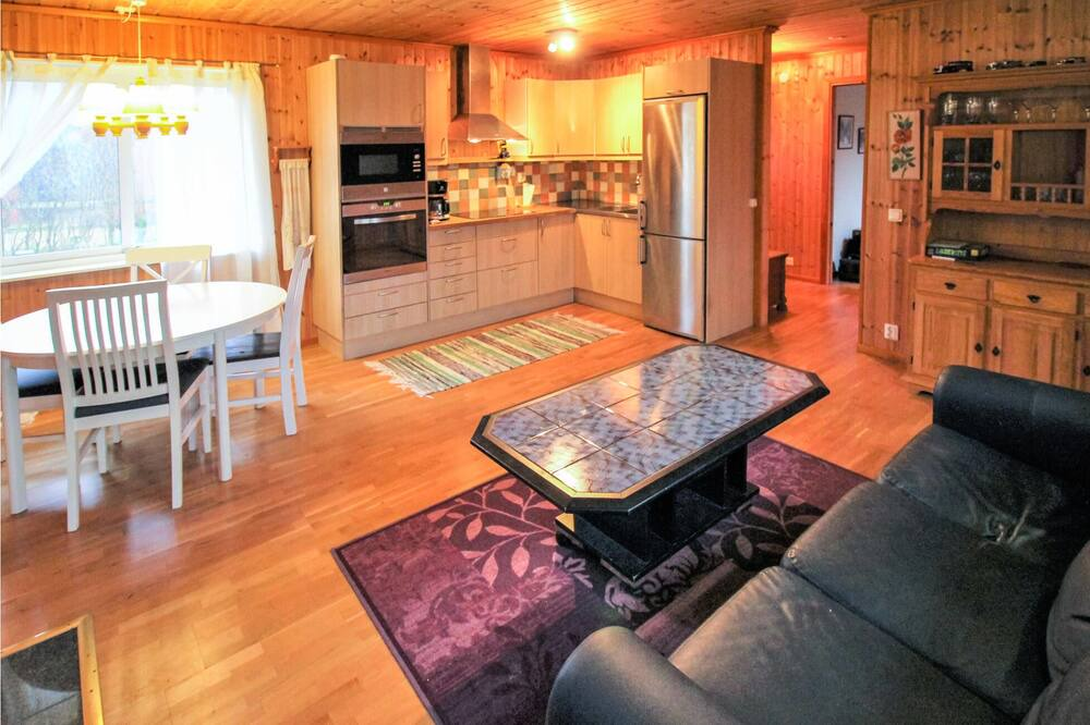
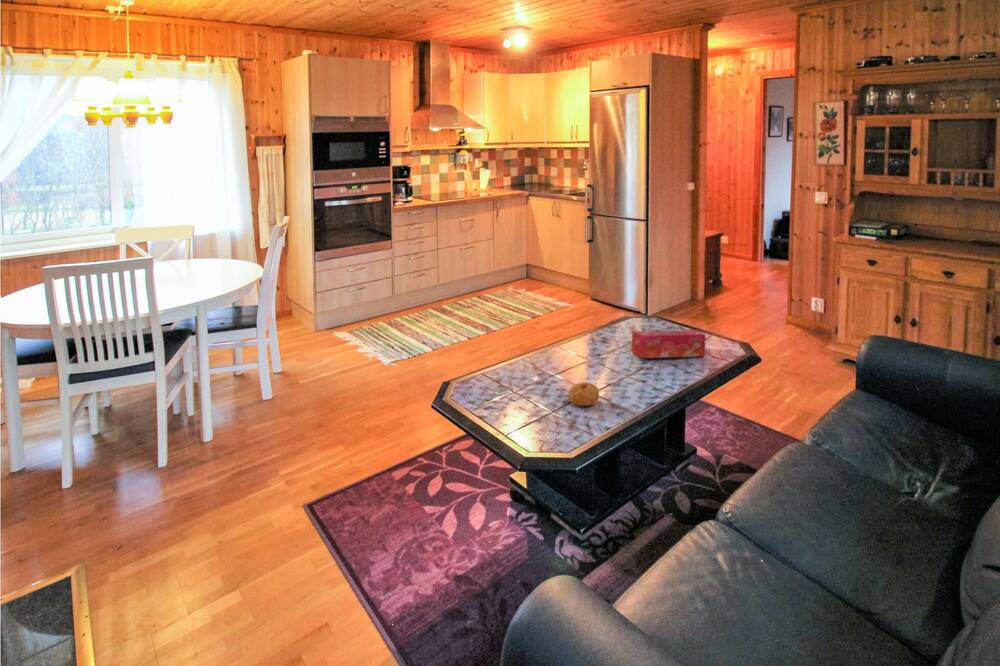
+ tissue box [631,329,707,359]
+ fruit [567,381,600,407]
